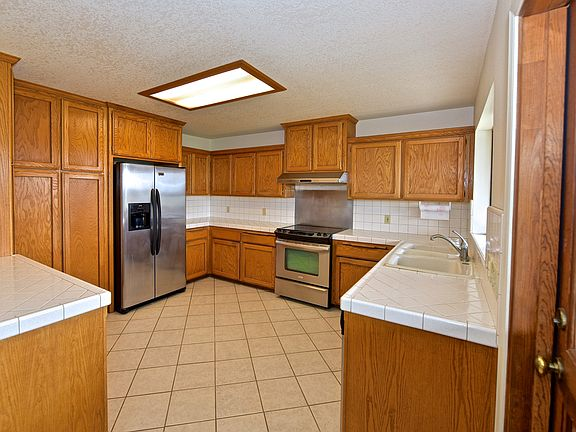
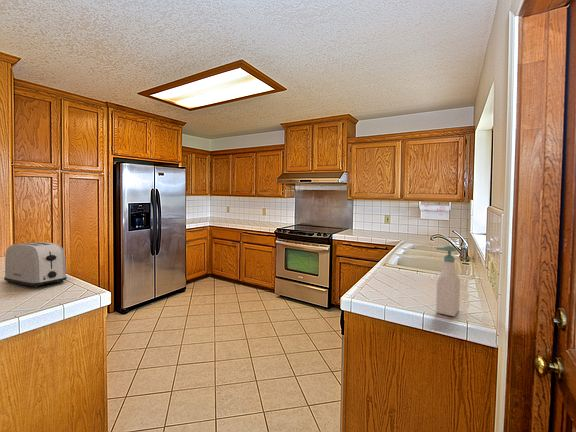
+ toaster [3,241,68,288]
+ soap bottle [435,245,461,317]
